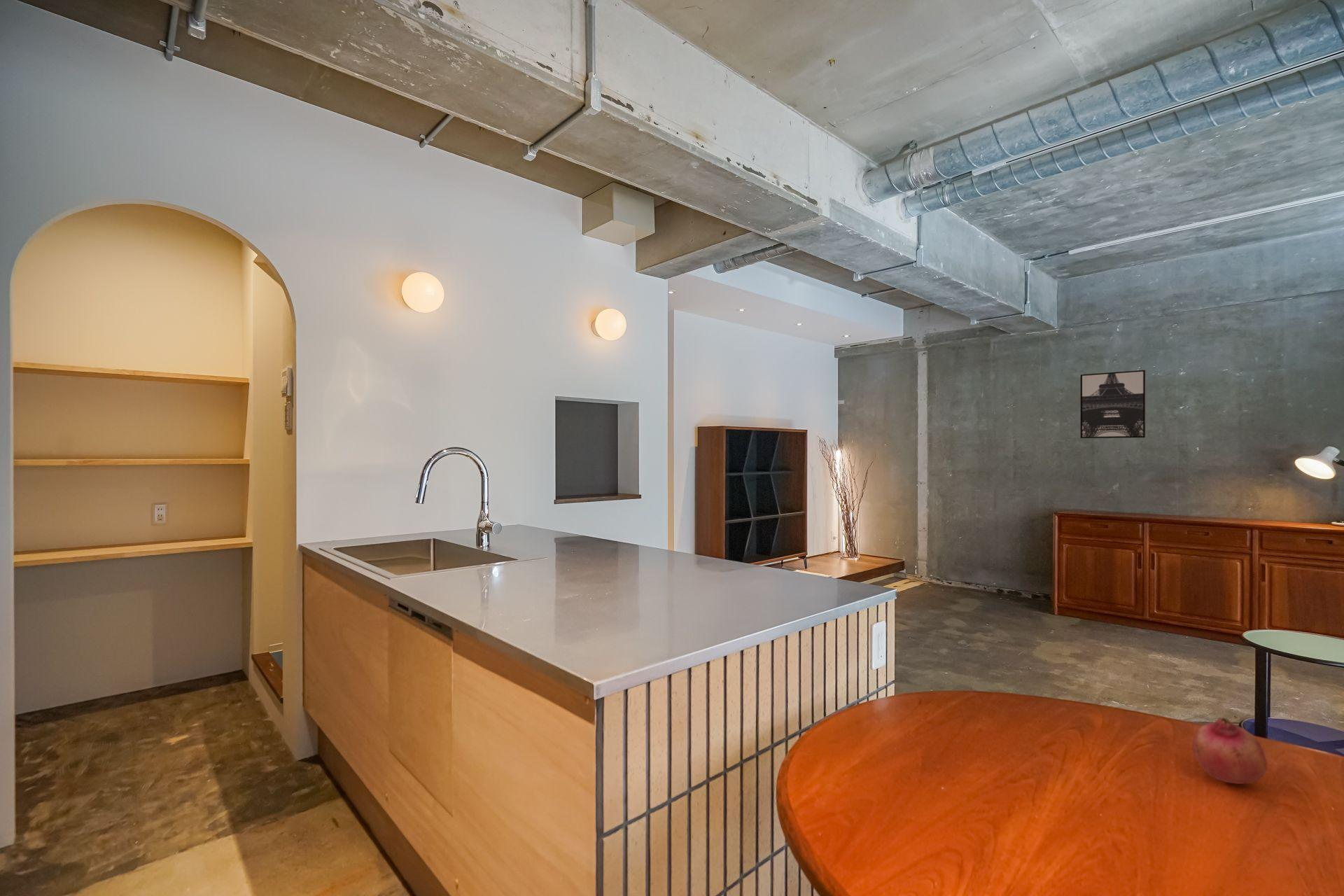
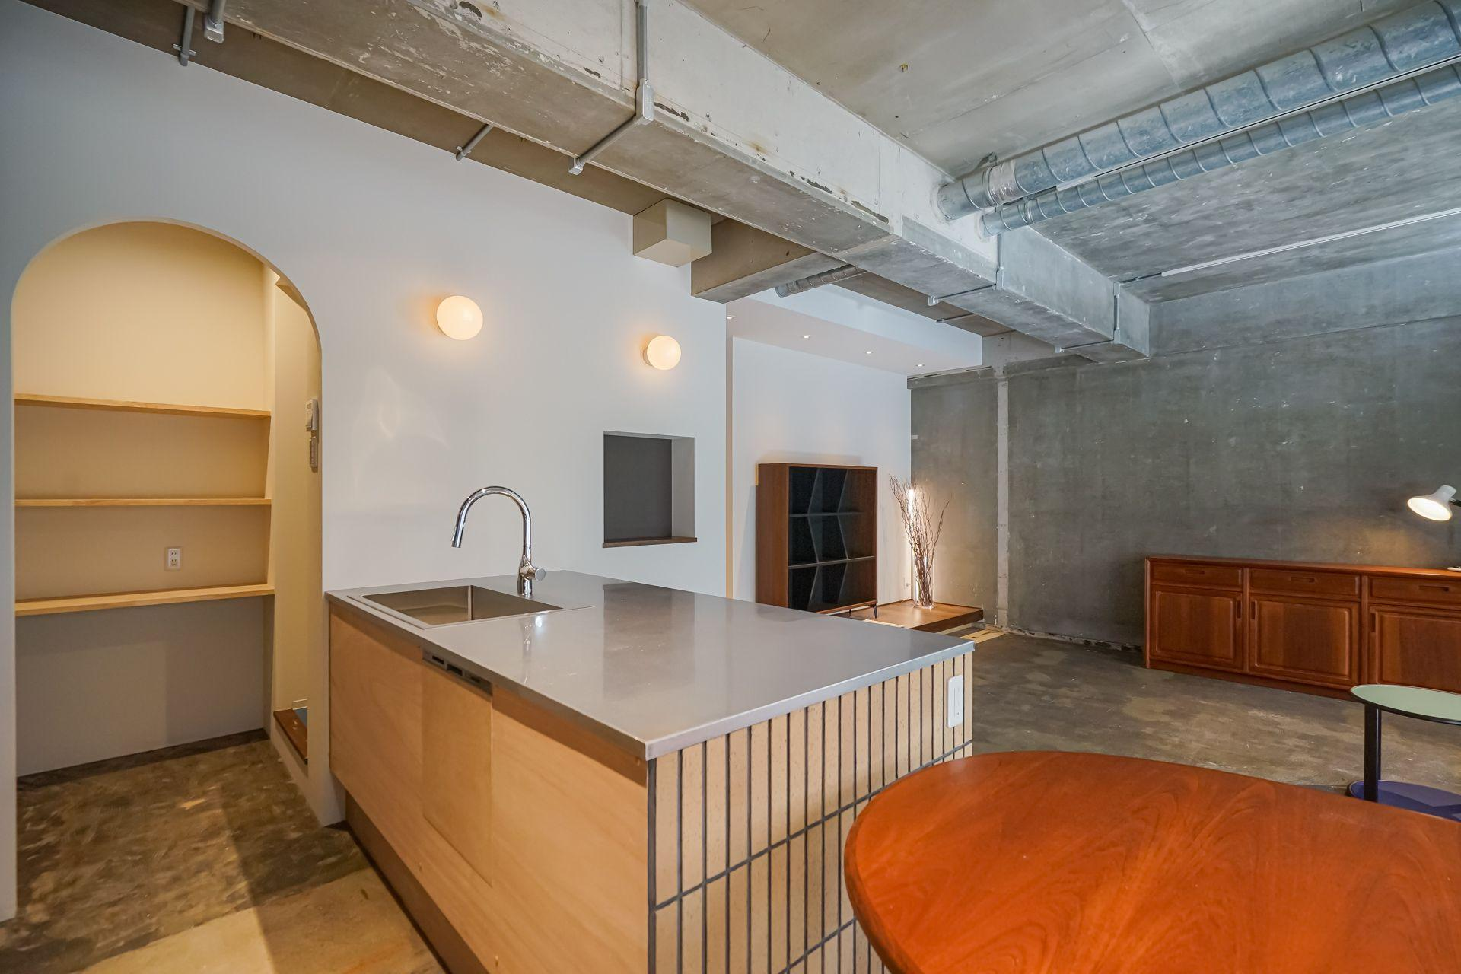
- wall art [1080,370,1147,439]
- fruit [1191,717,1268,785]
